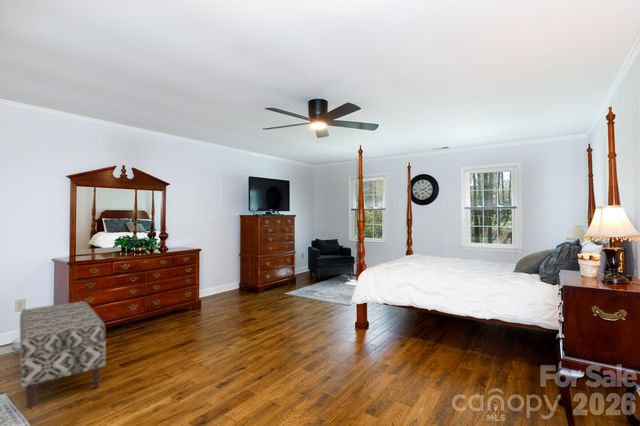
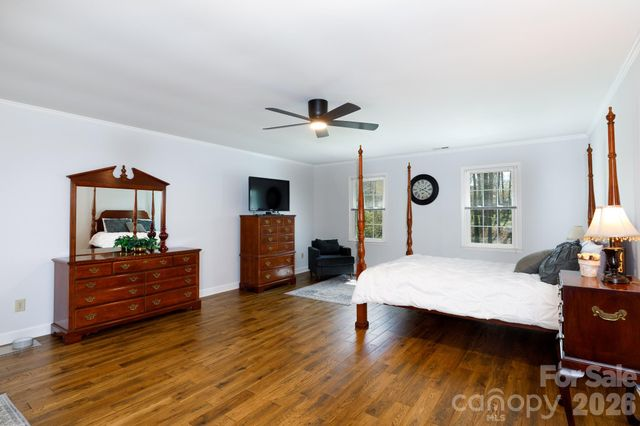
- bench [19,300,107,408]
